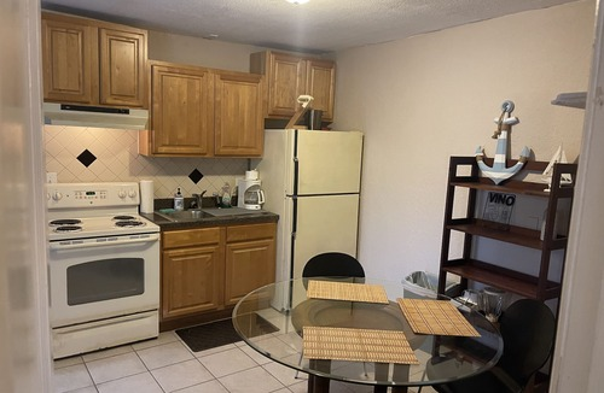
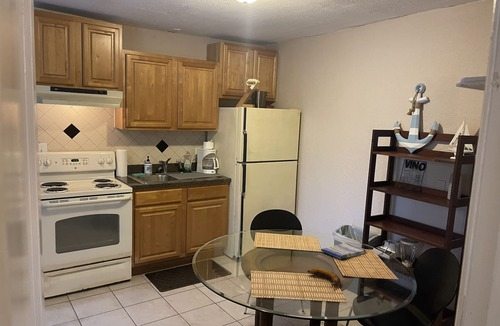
+ banana [307,267,342,288]
+ dish towel [320,242,367,260]
